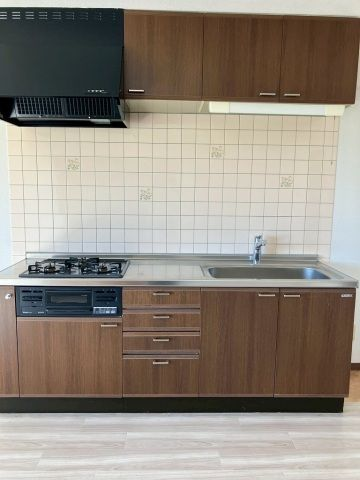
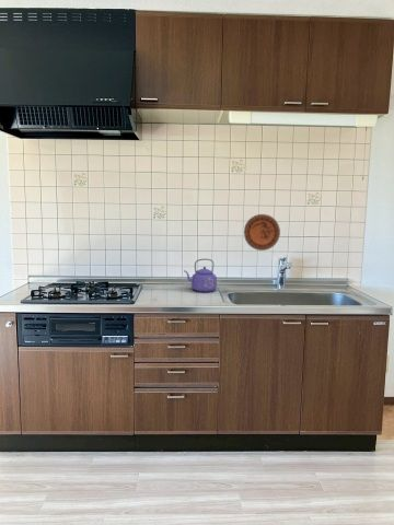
+ decorative plate [243,213,281,252]
+ kettle [183,258,218,293]
